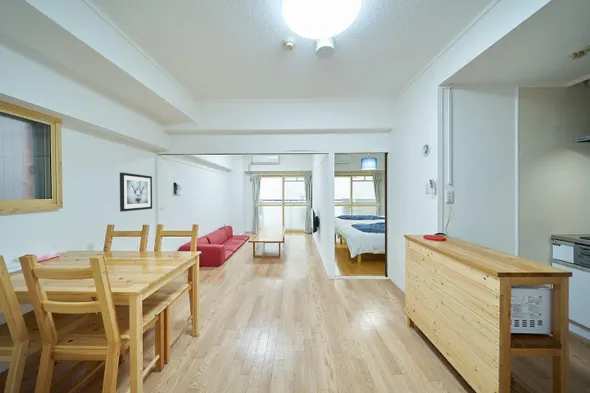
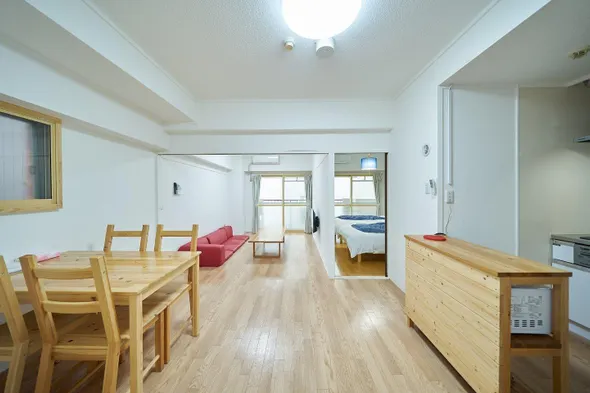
- wall art [119,172,153,213]
